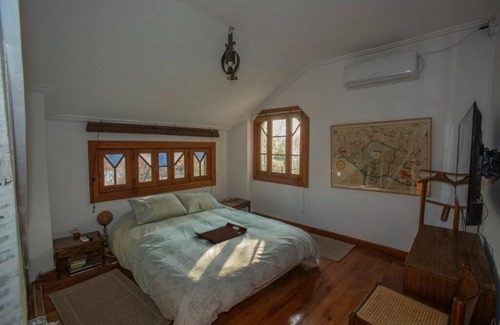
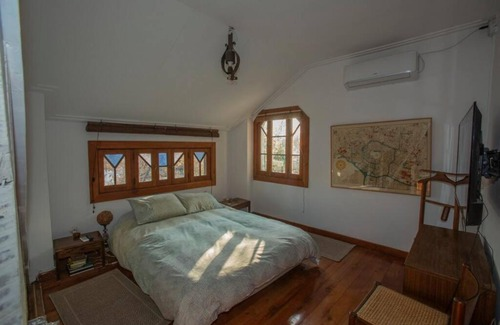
- serving tray [193,221,248,244]
